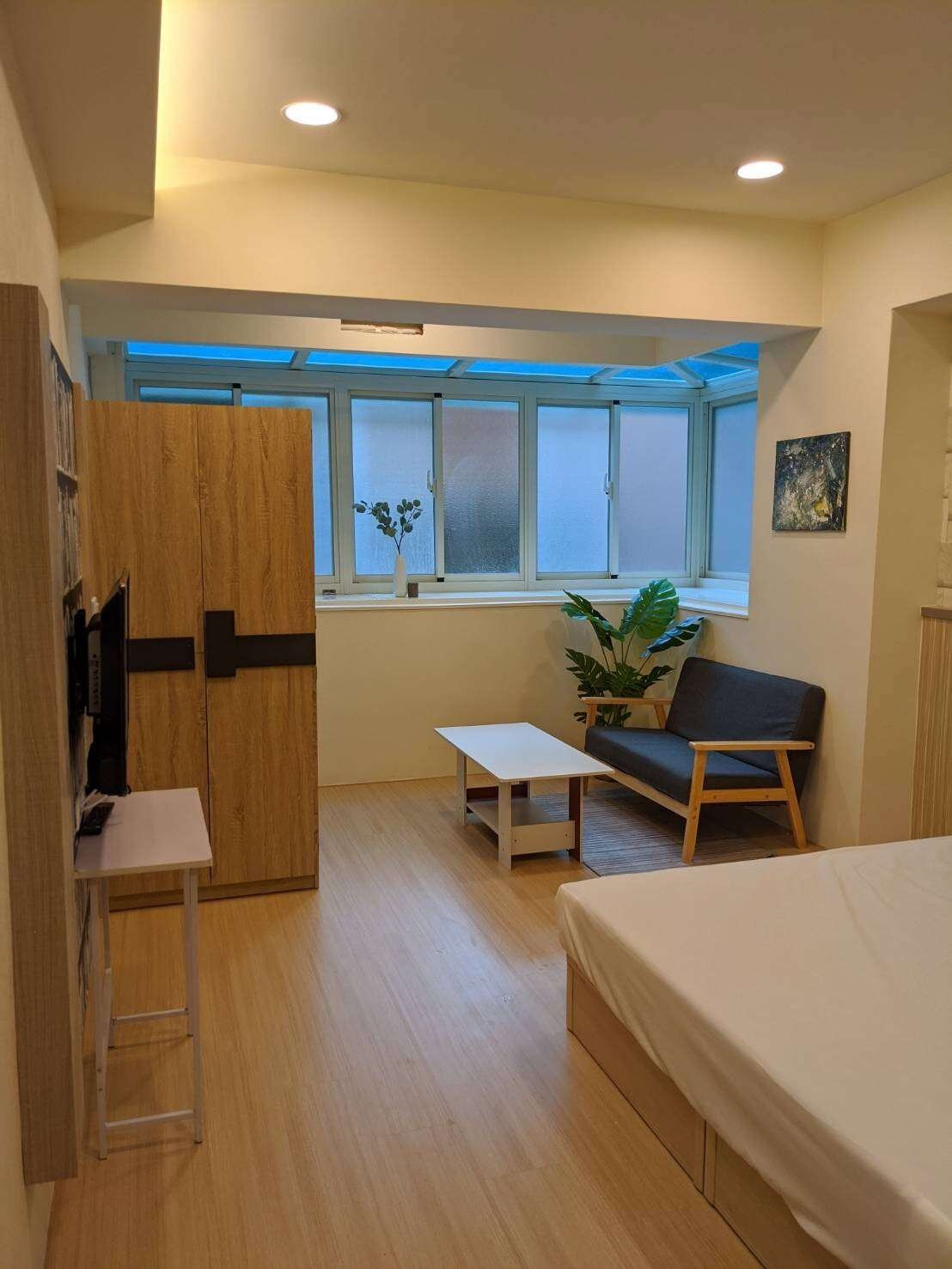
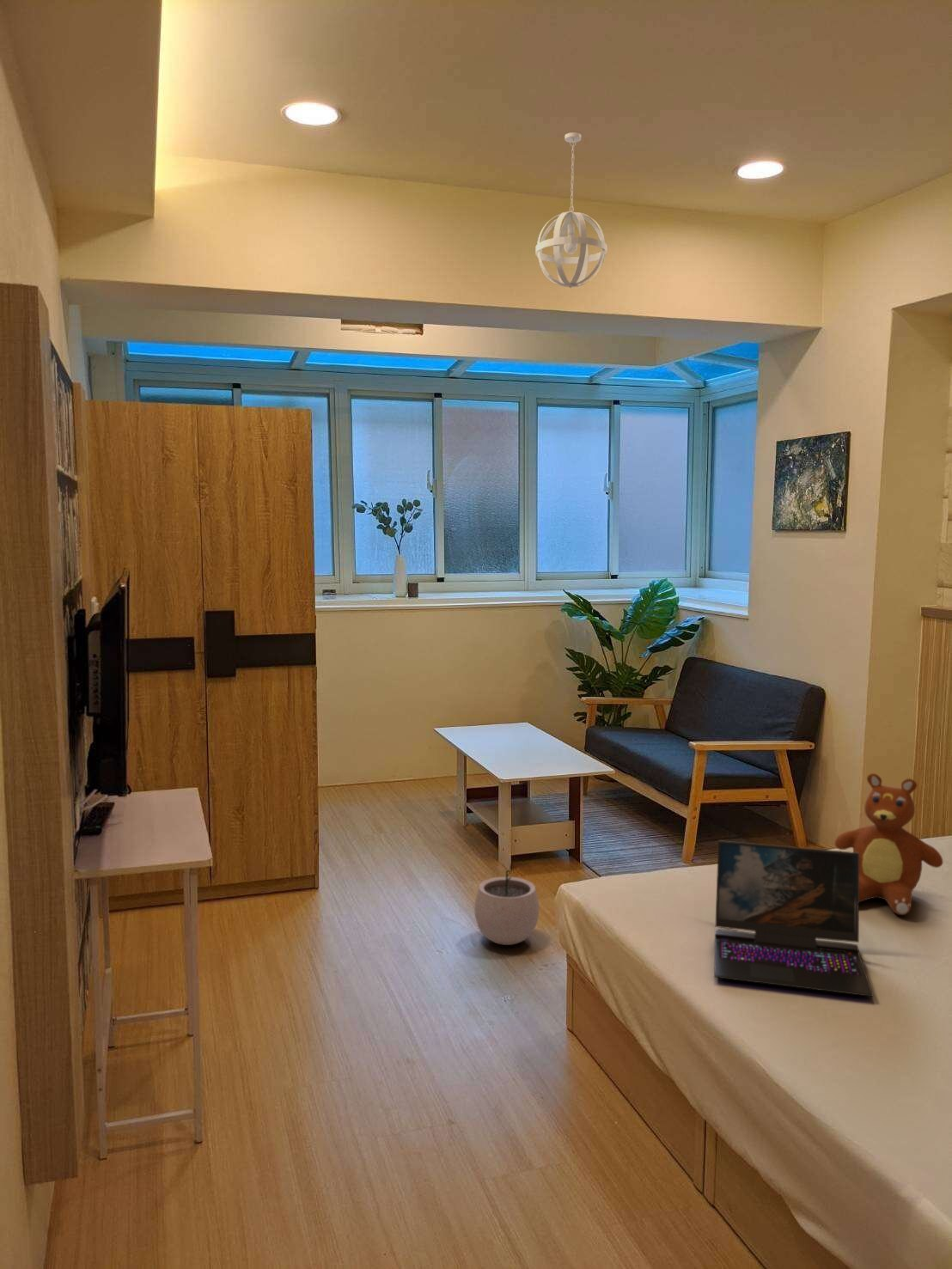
+ teddy bear [833,772,944,916]
+ pendant light [534,131,607,289]
+ laptop [714,839,874,998]
+ plant pot [473,862,540,946]
